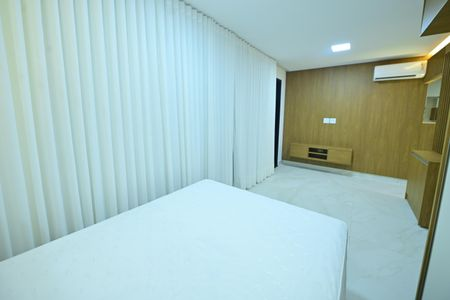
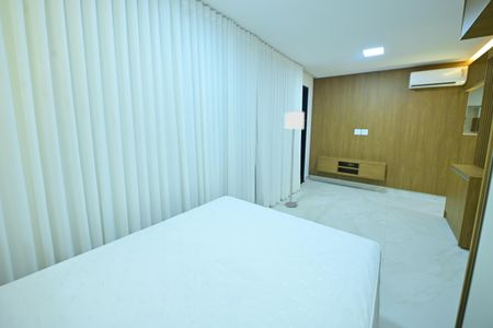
+ lamp [283,110,306,208]
